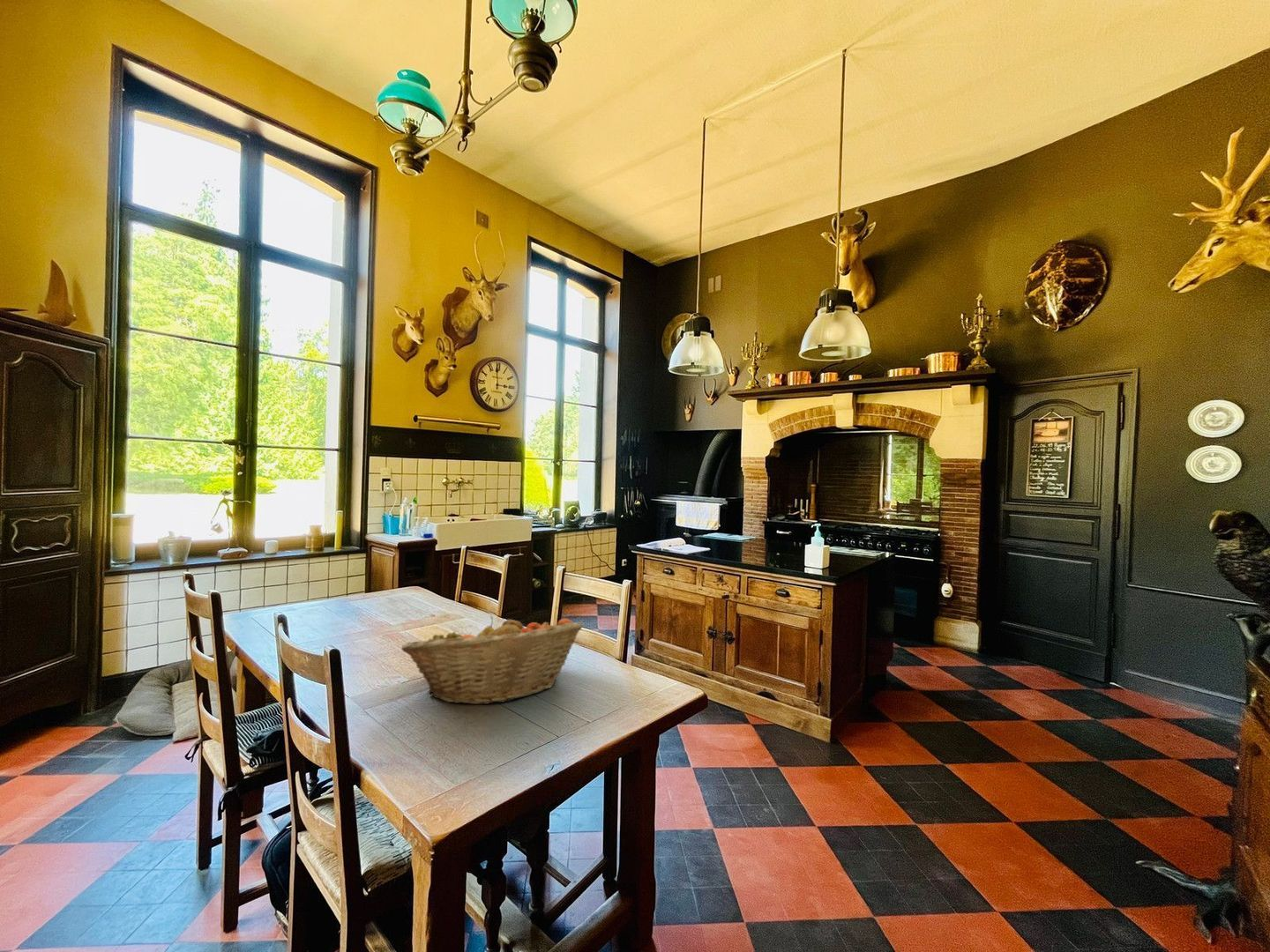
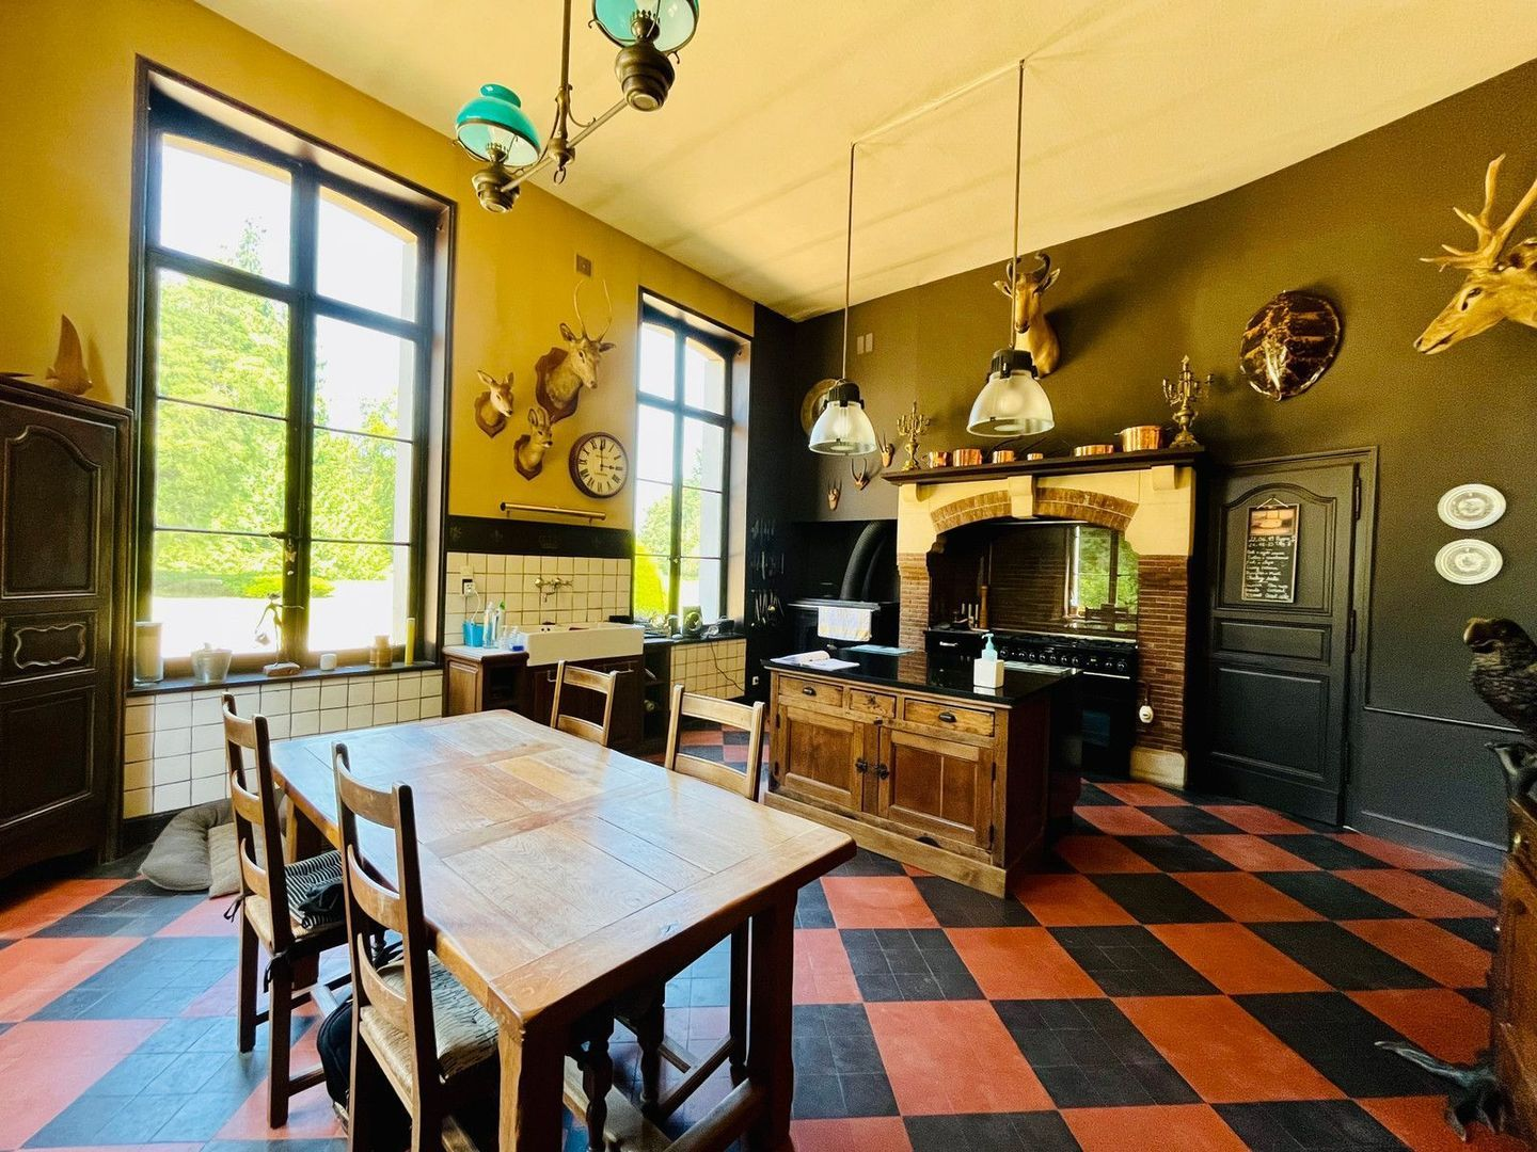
- fruit basket [400,615,584,705]
